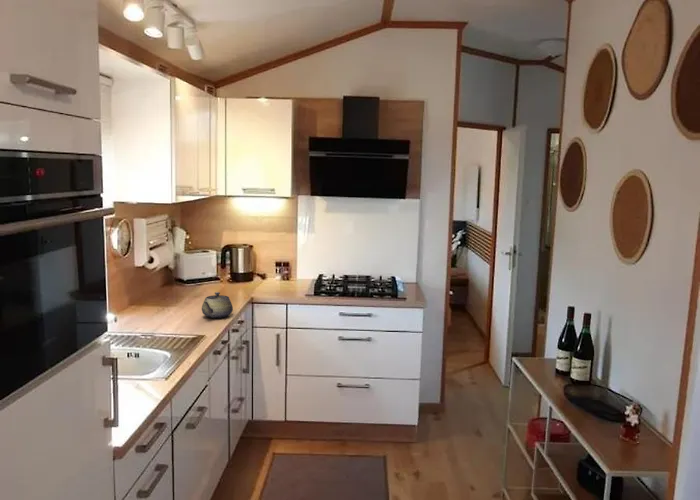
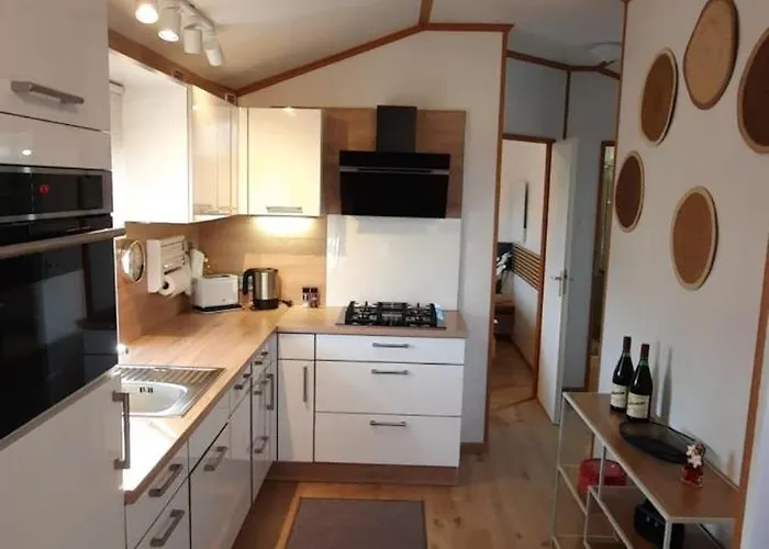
- teapot [201,291,234,319]
